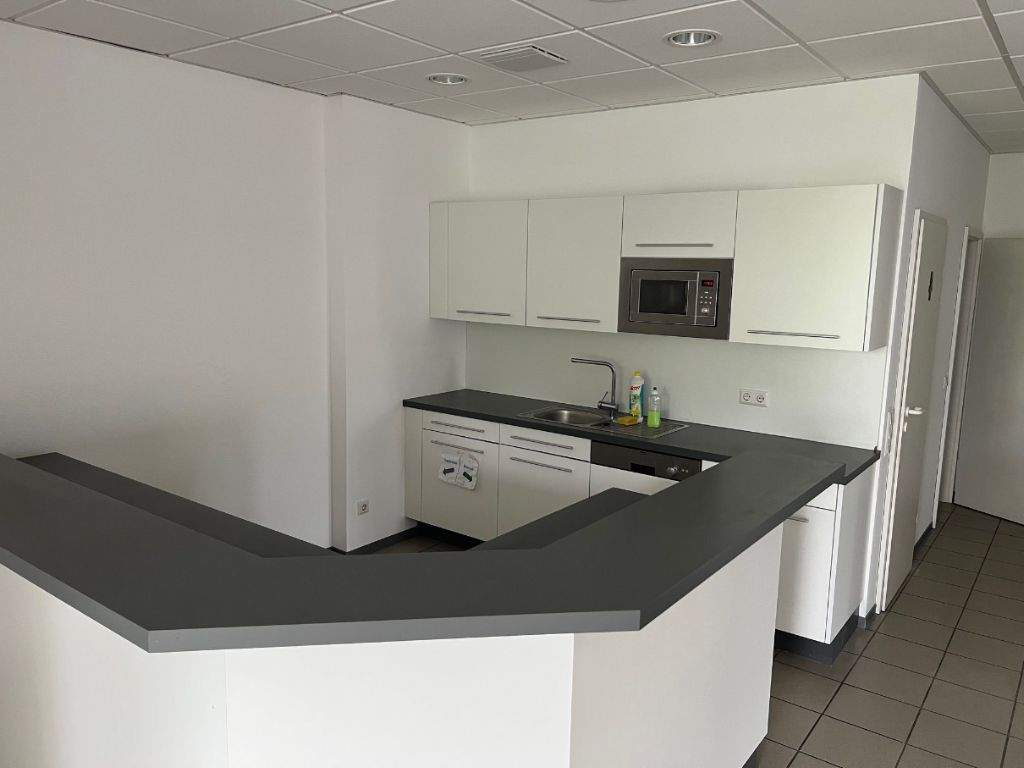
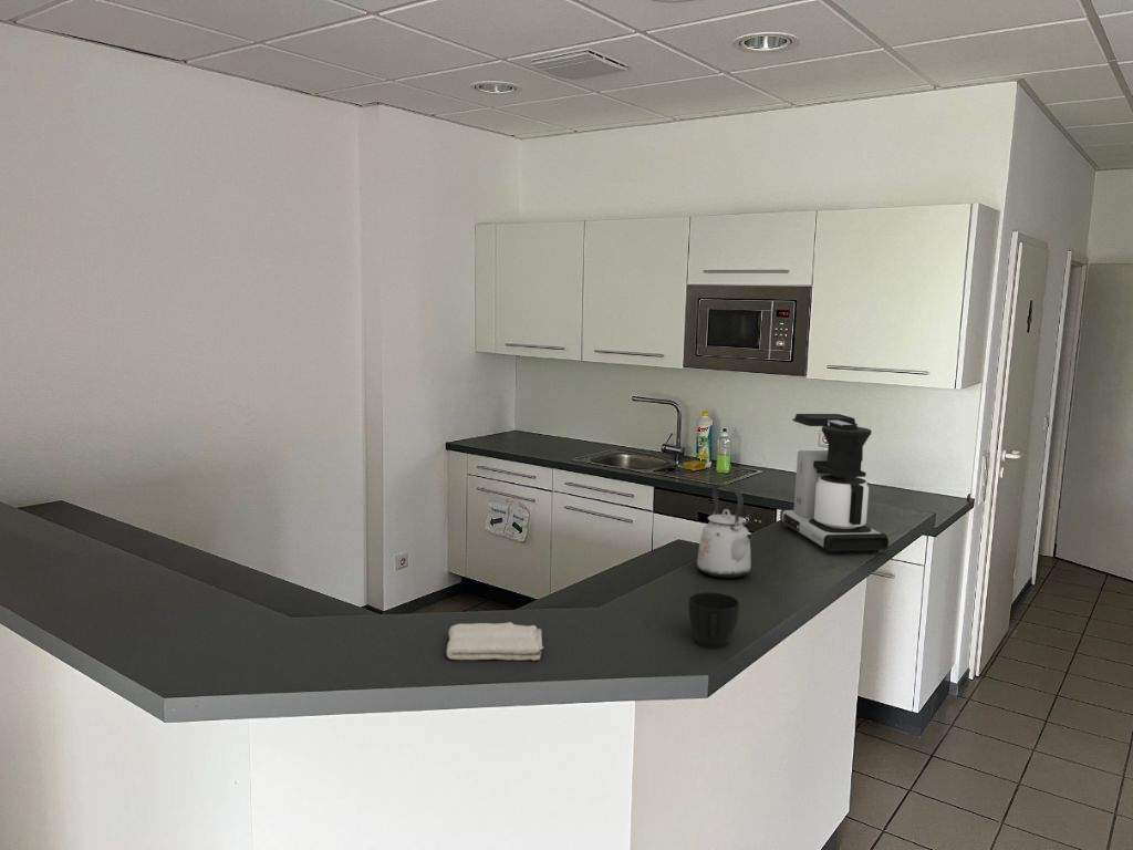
+ washcloth [445,621,544,662]
+ kettle [696,483,753,579]
+ coffee maker [779,413,890,554]
+ cup [688,591,740,650]
